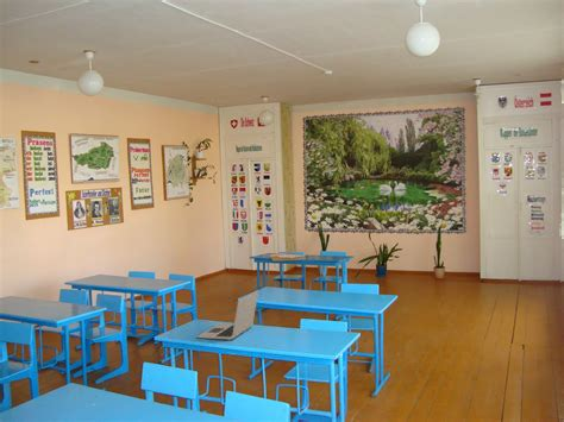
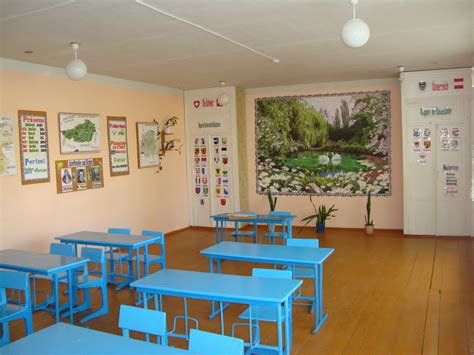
- laptop [195,290,259,341]
